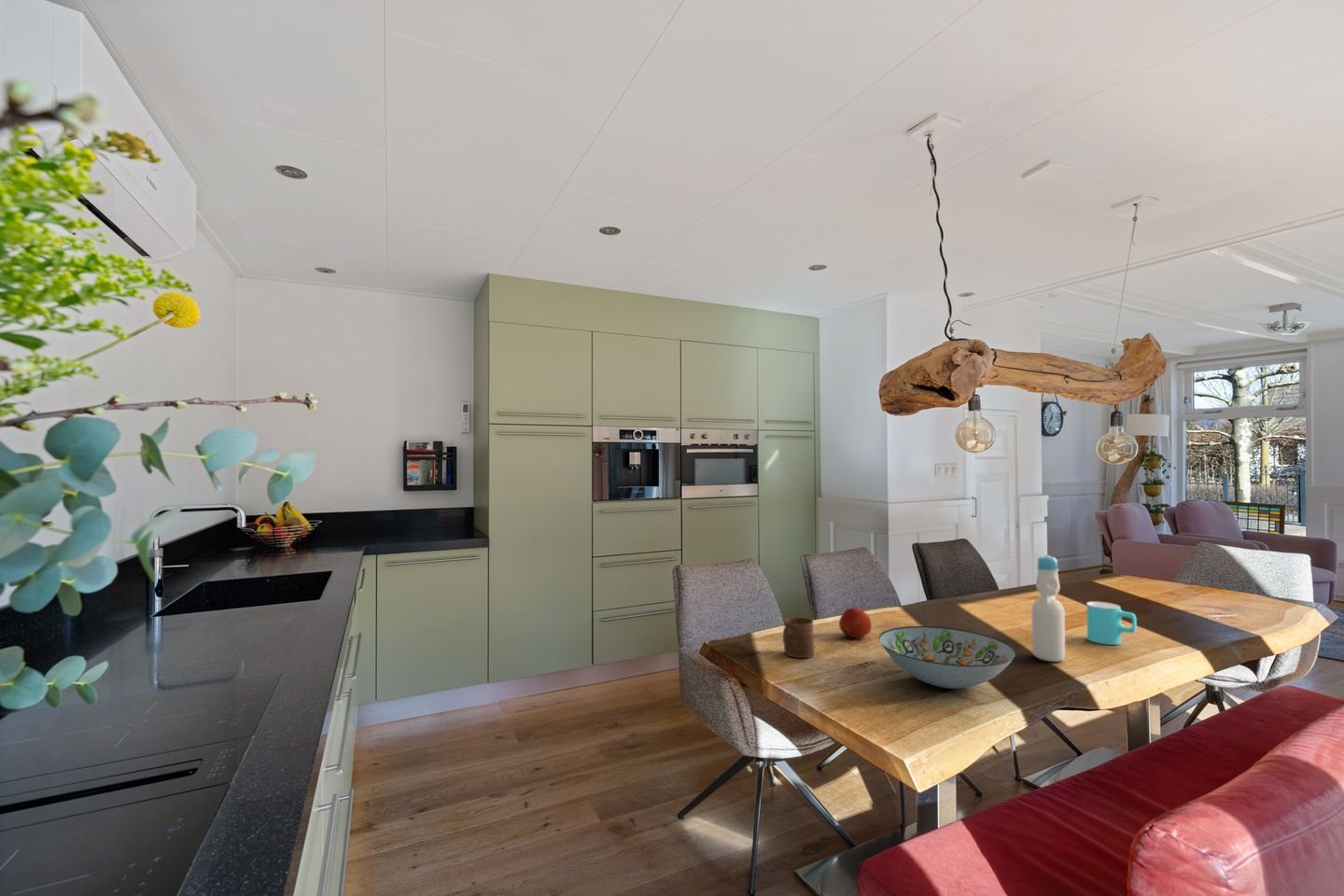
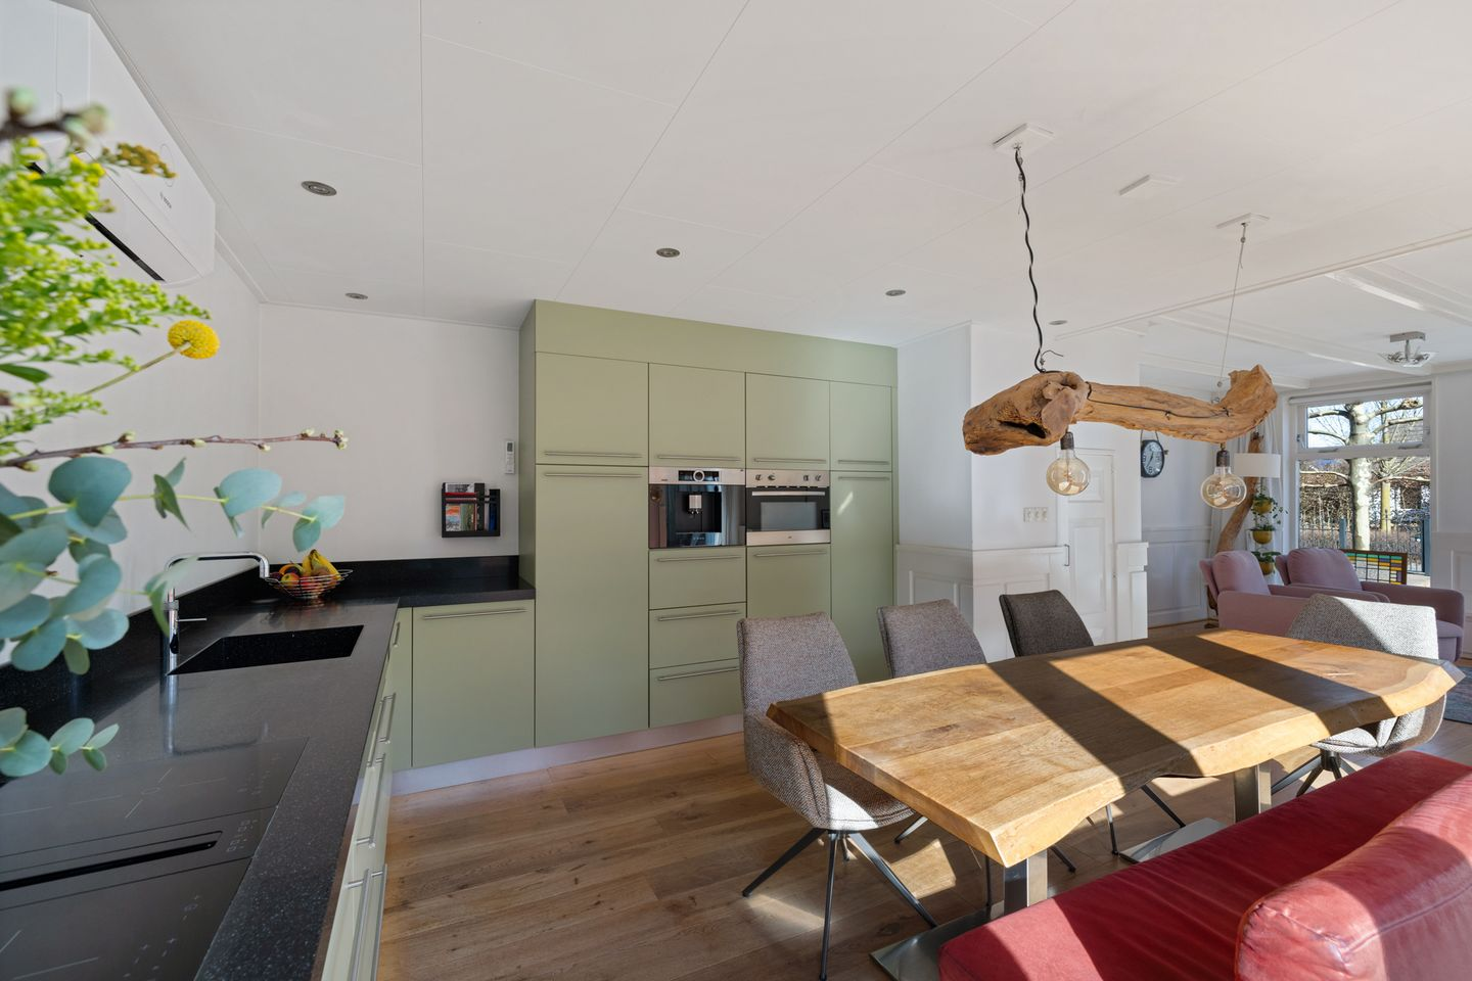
- decorative bowl [878,625,1017,690]
- bottle [1031,554,1066,663]
- fruit [838,607,873,639]
- cup [1085,601,1138,646]
- cup [782,617,815,659]
